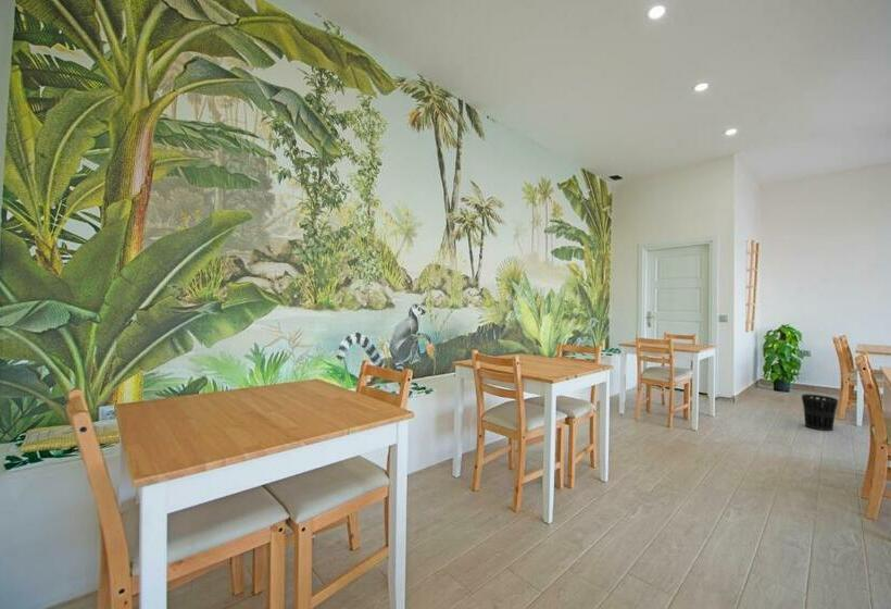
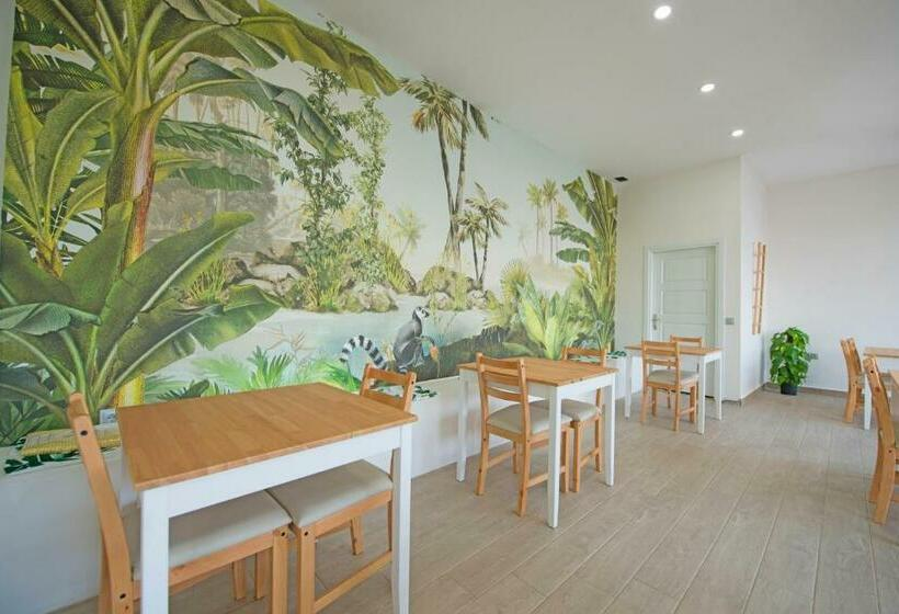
- wastebasket [801,393,839,432]
